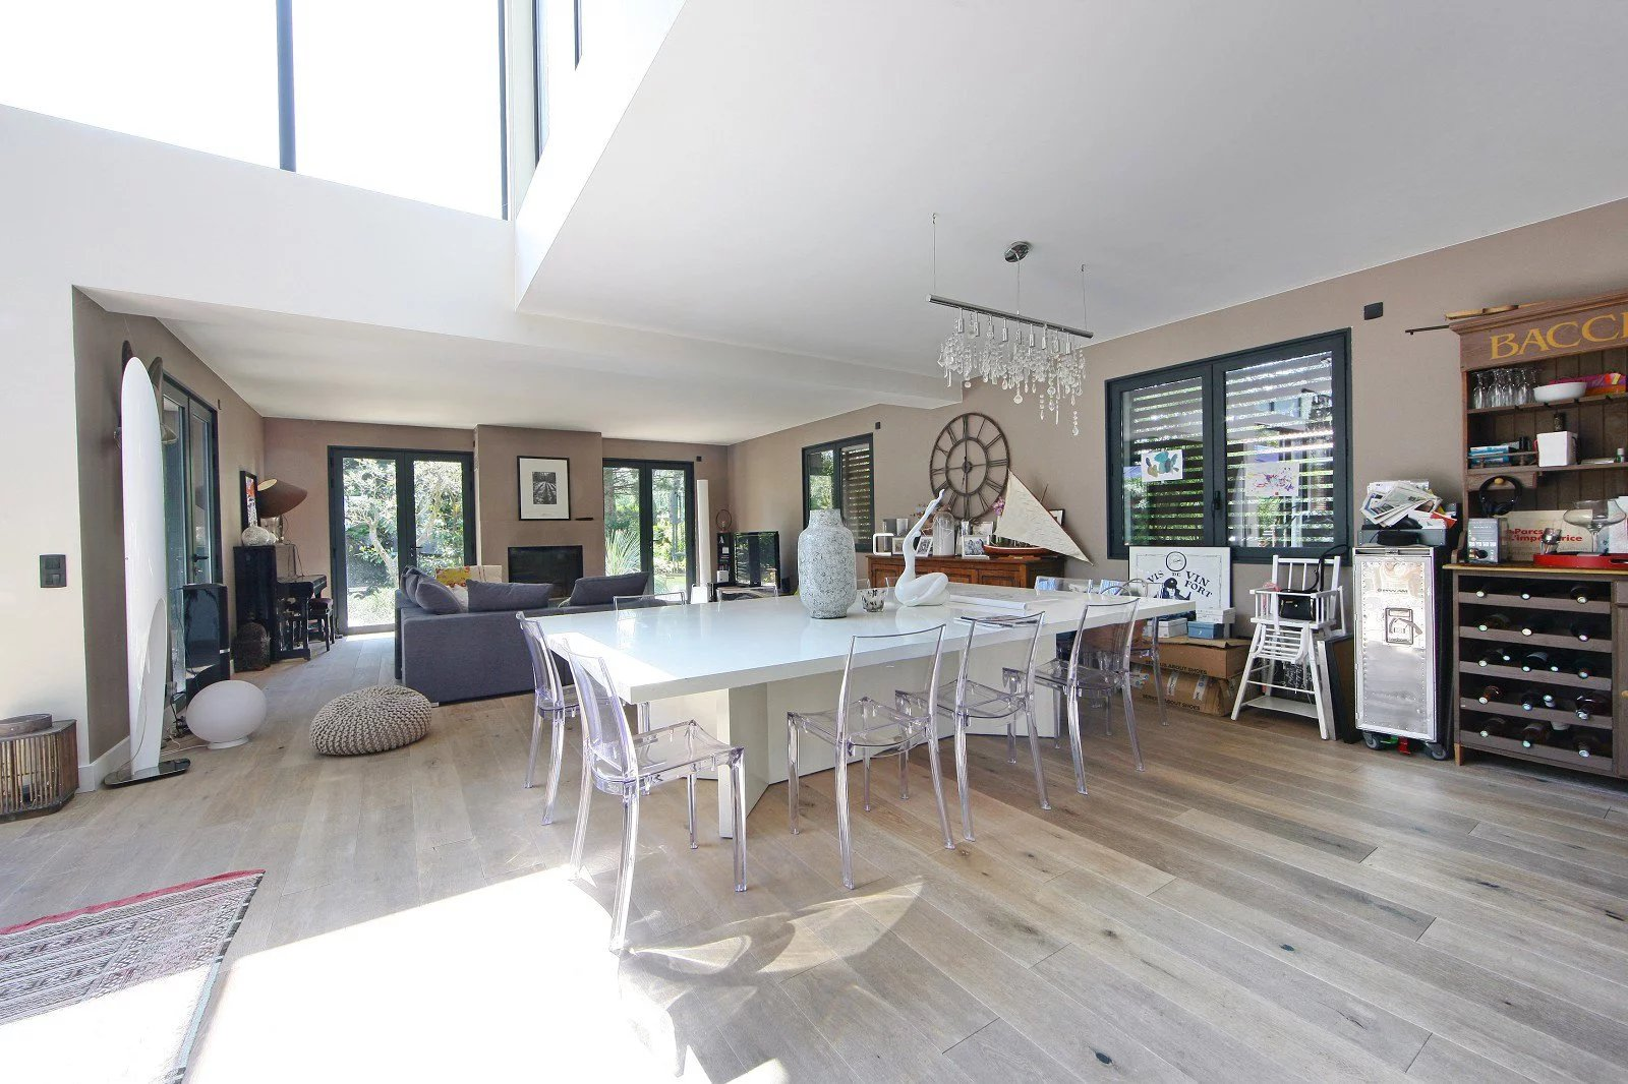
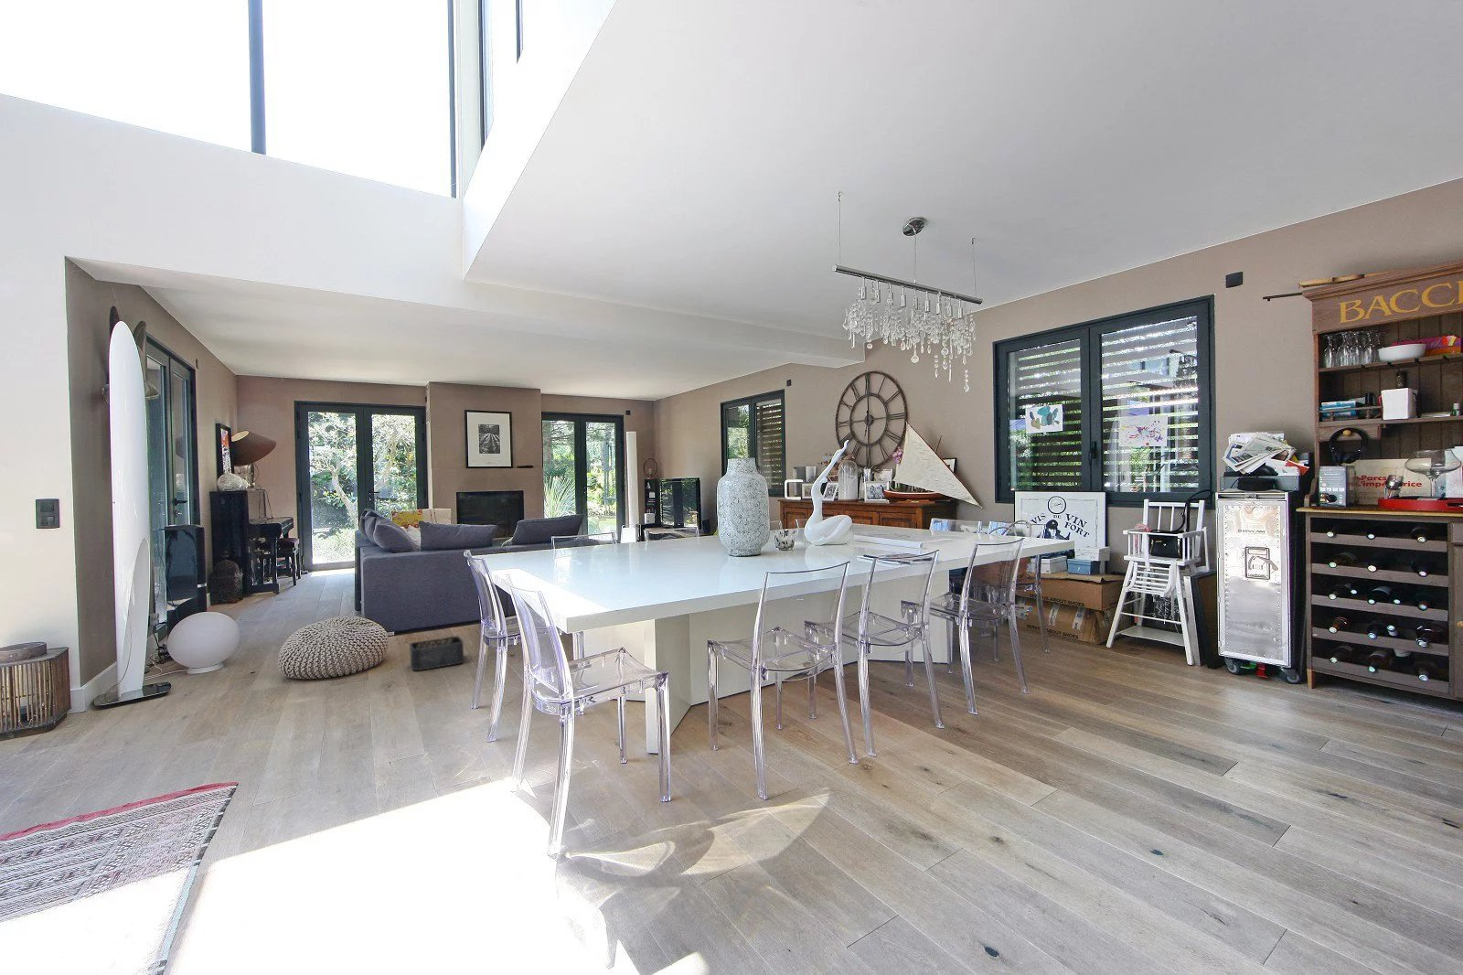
+ storage bin [409,635,464,671]
